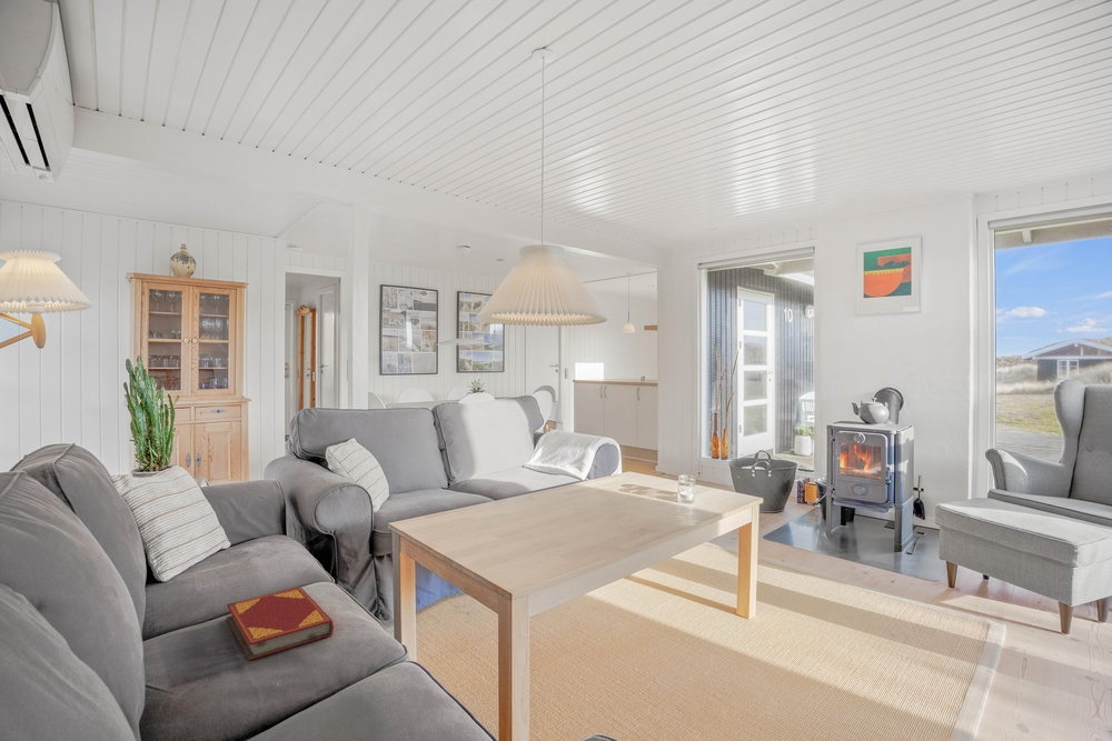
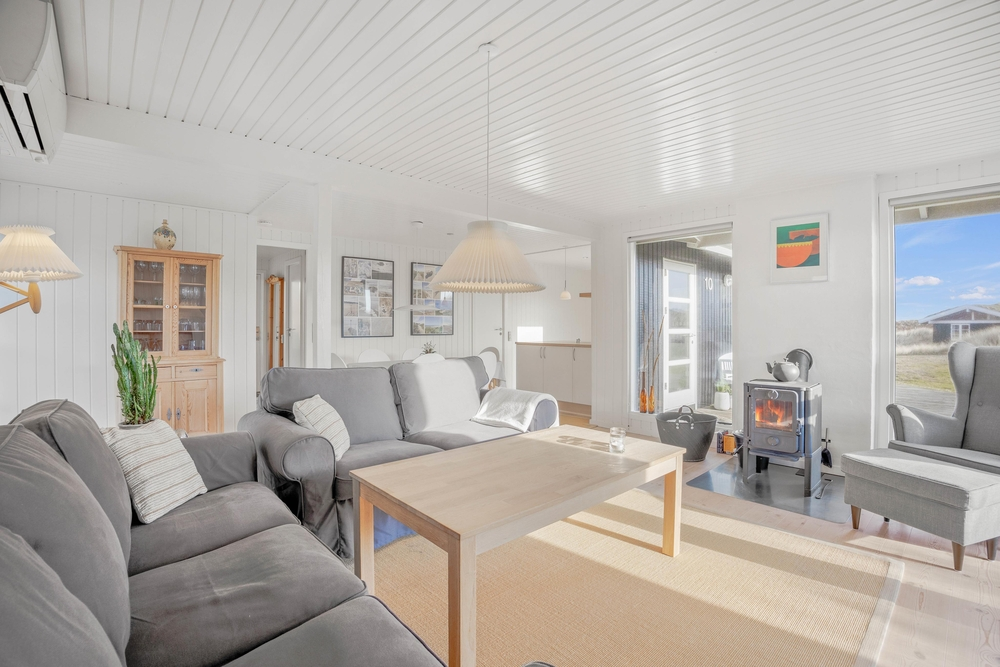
- hardback book [226,585,335,661]
